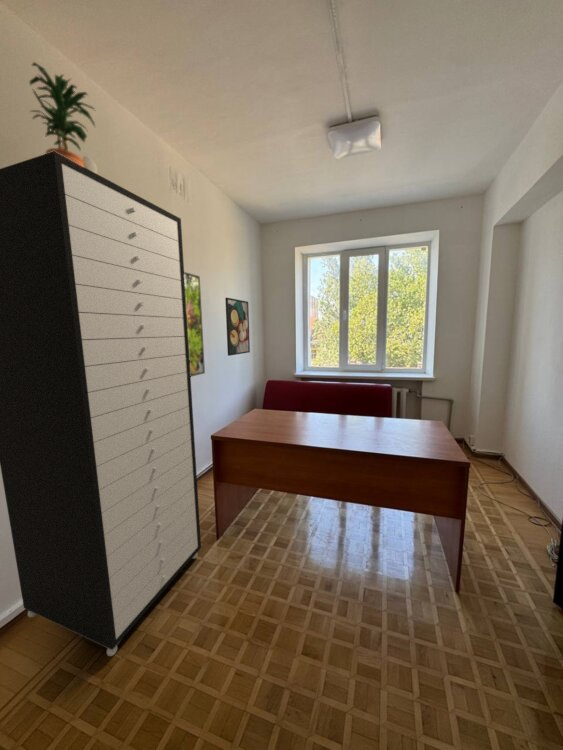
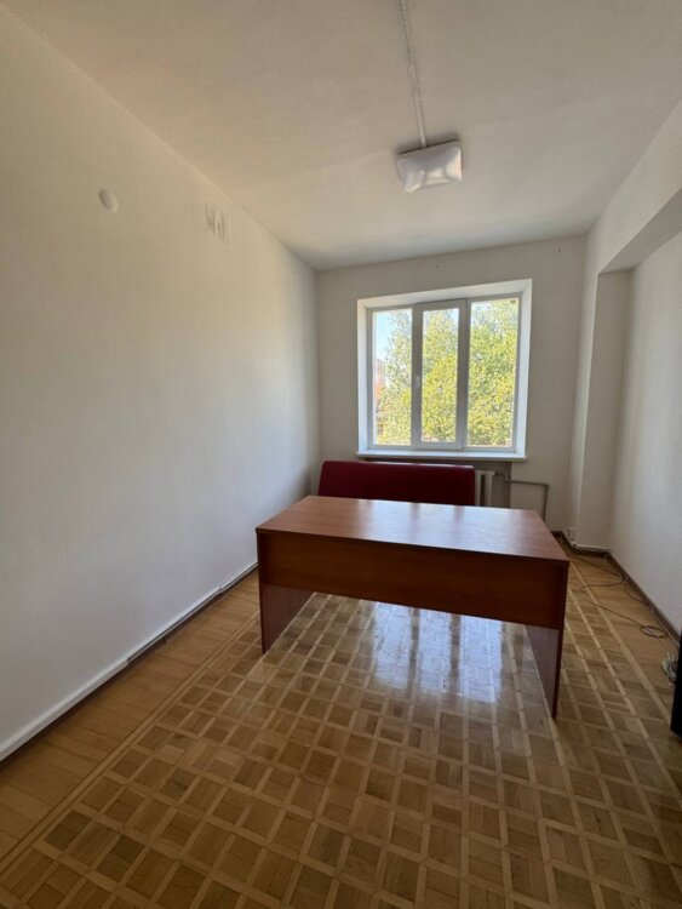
- storage cabinet [0,151,202,657]
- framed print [184,271,206,378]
- potted plant [28,61,96,167]
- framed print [224,297,251,357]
